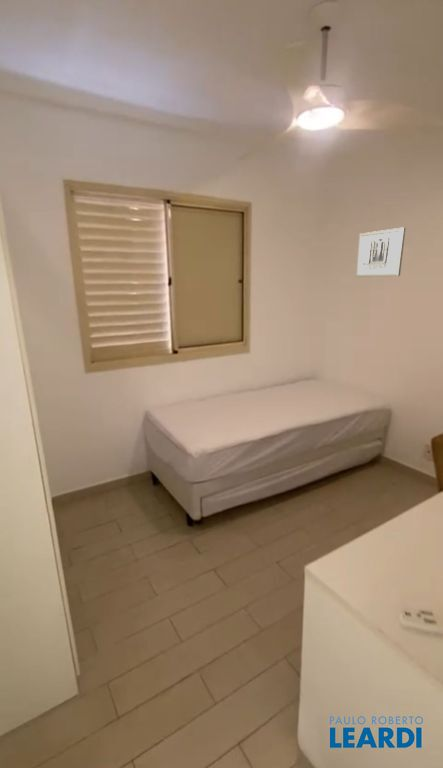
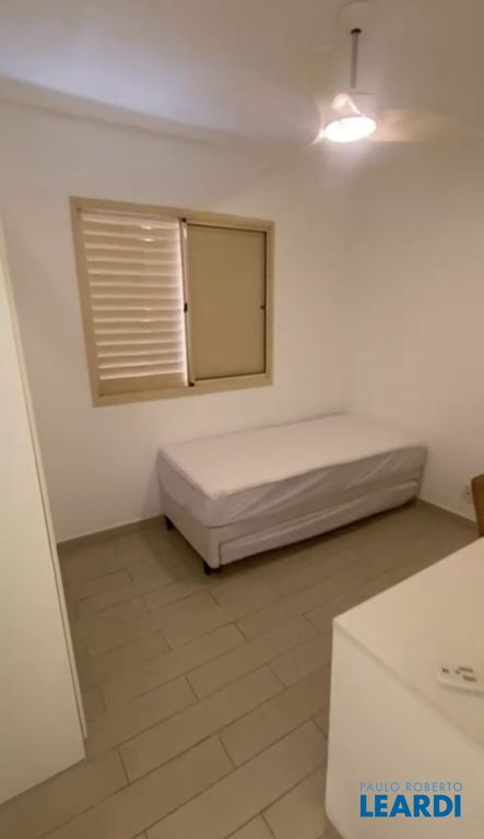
- wall art [354,226,407,278]
